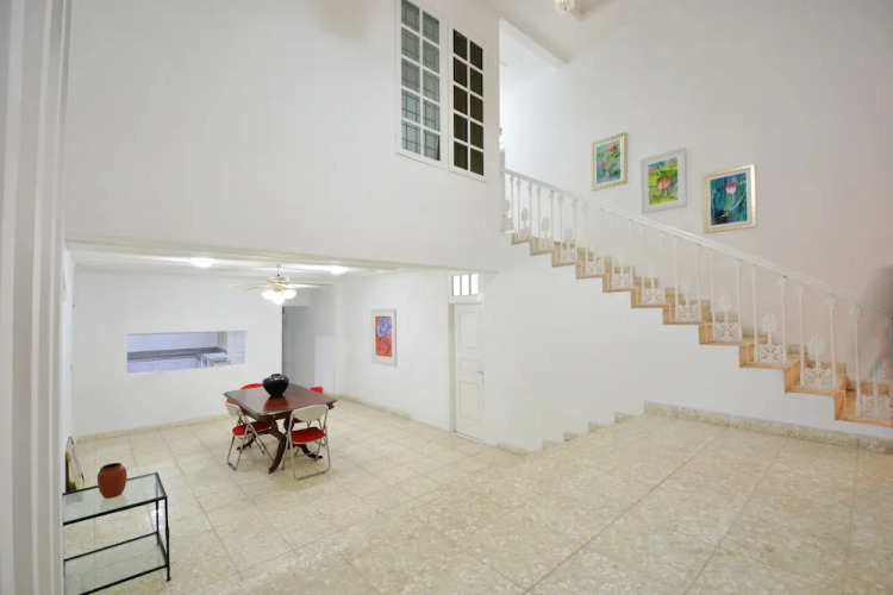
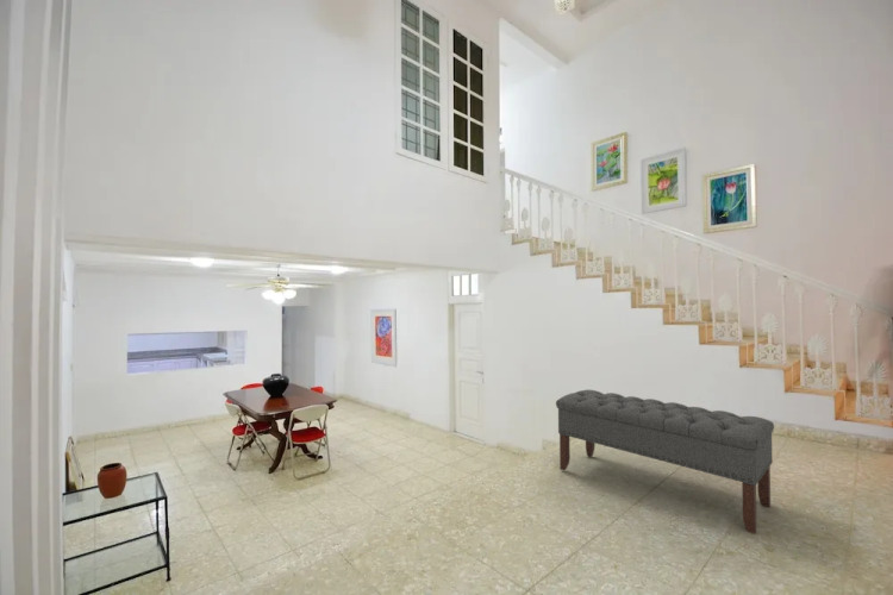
+ bench [555,388,775,536]
